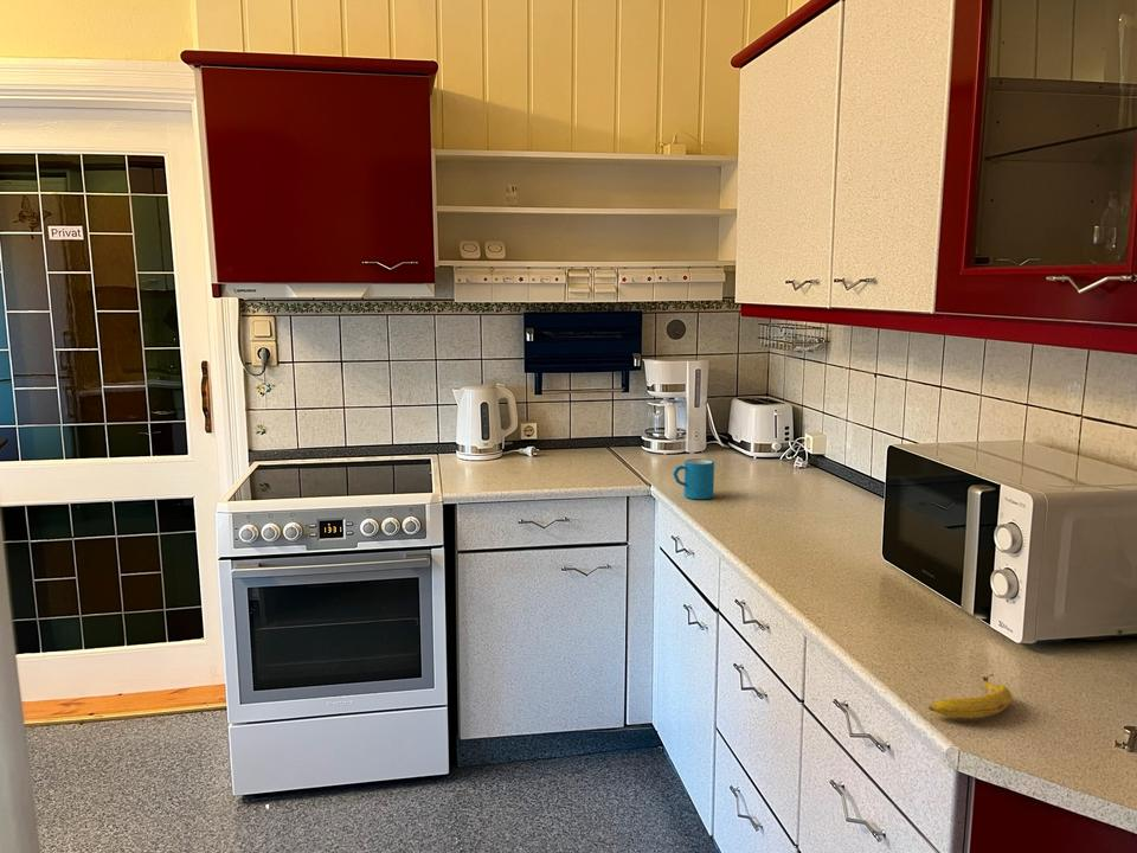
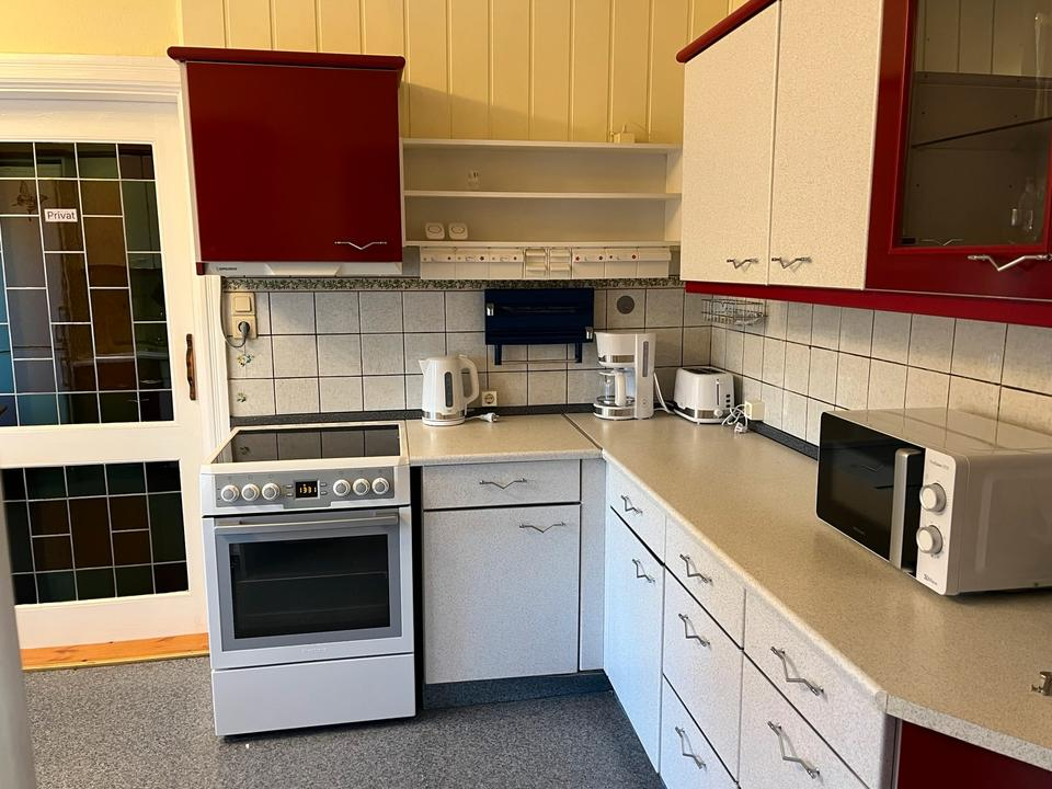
- banana [927,673,1014,719]
- mug [672,457,715,500]
